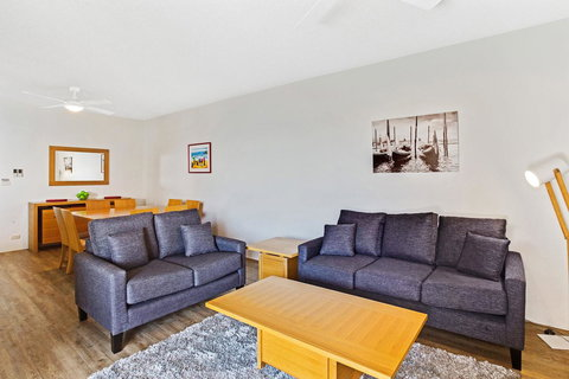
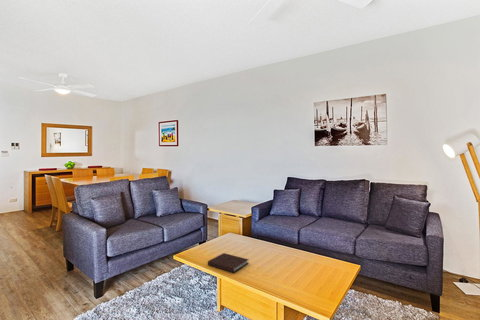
+ notebook [207,252,250,273]
